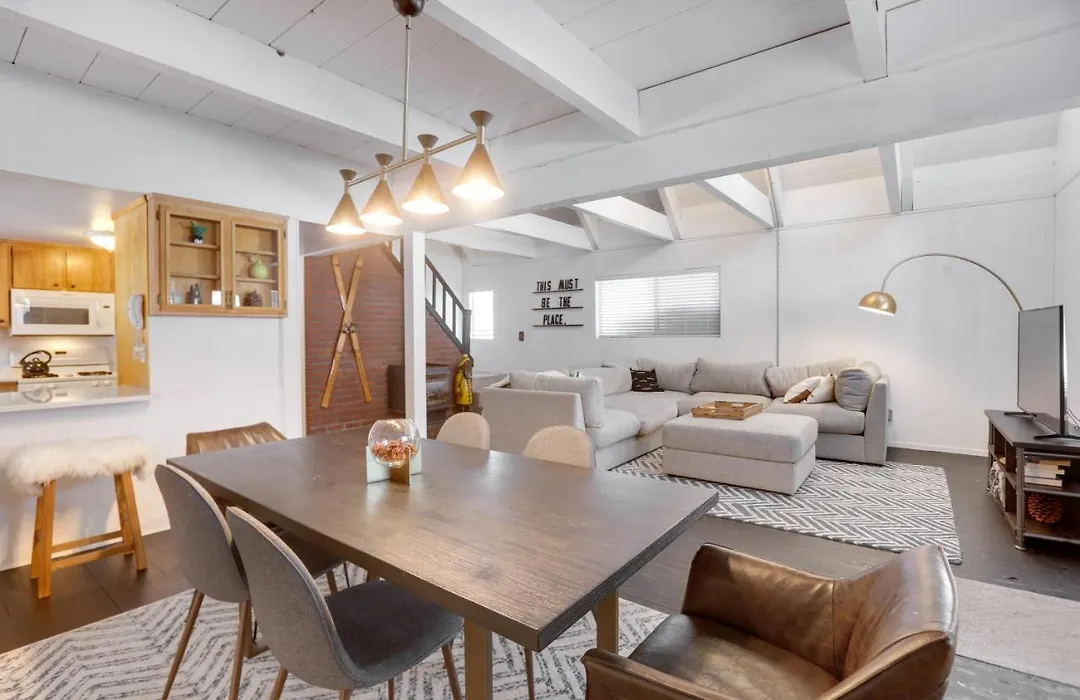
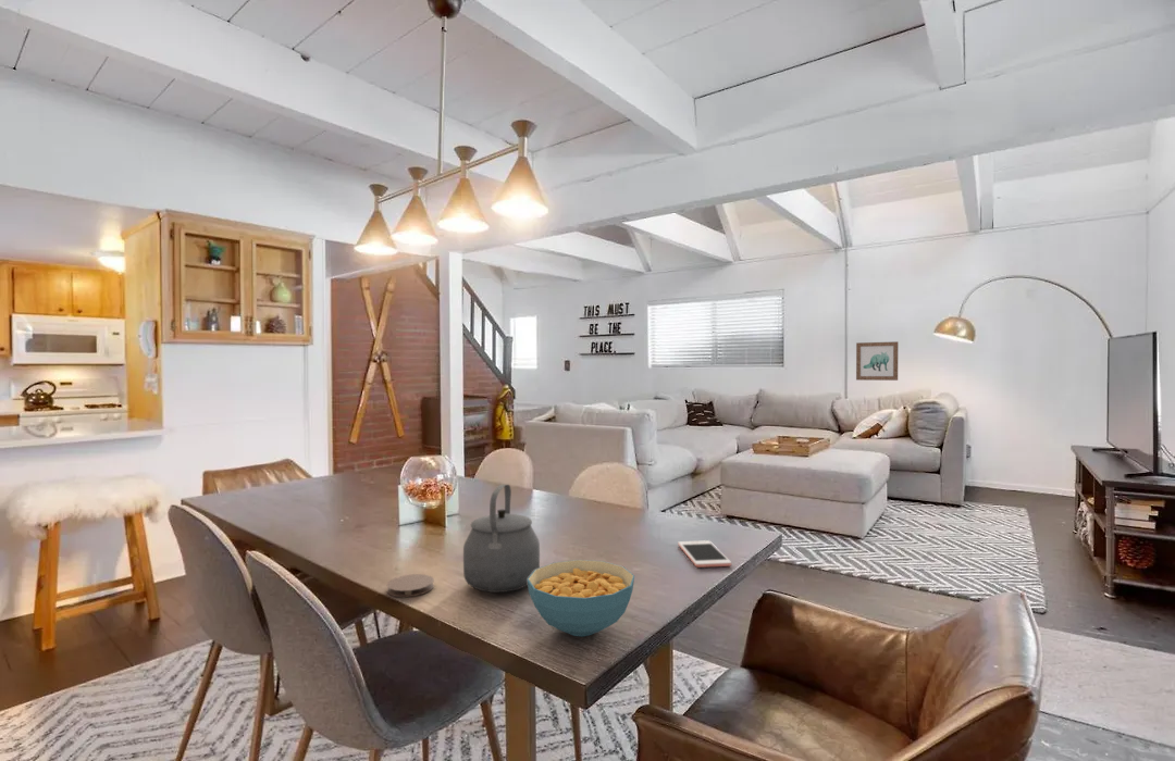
+ coaster [386,573,435,598]
+ tea kettle [462,484,541,594]
+ cereal bowl [527,559,635,638]
+ wall art [855,340,899,382]
+ cell phone [677,539,732,569]
